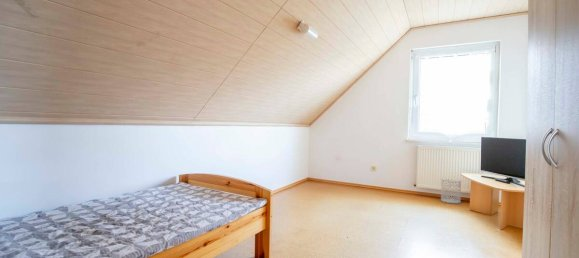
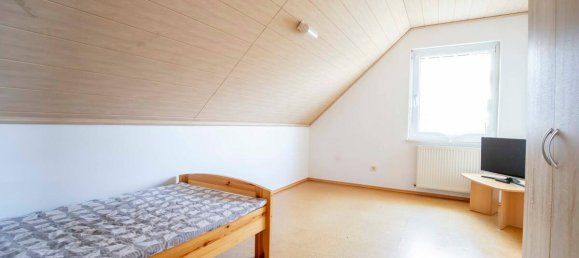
- wastebasket [440,177,462,204]
